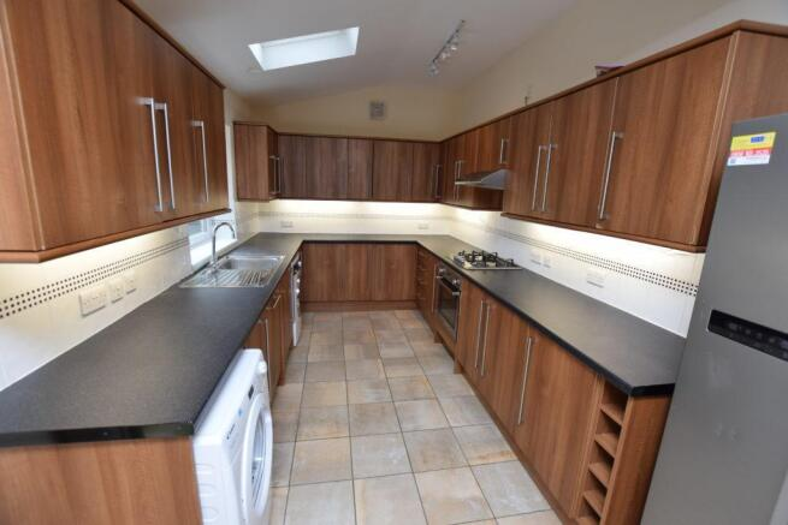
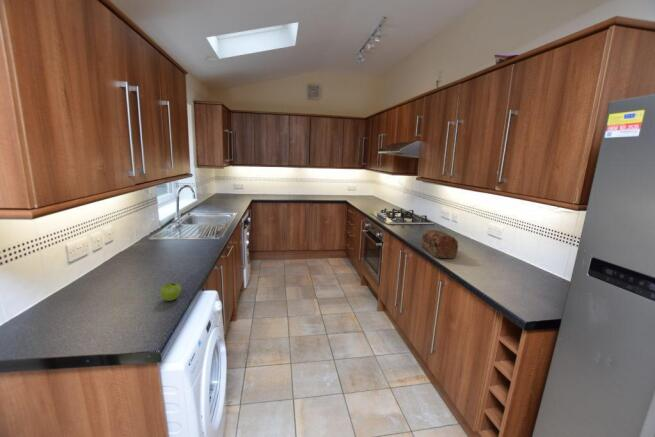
+ bread loaf [421,229,459,260]
+ fruit [160,282,182,302]
